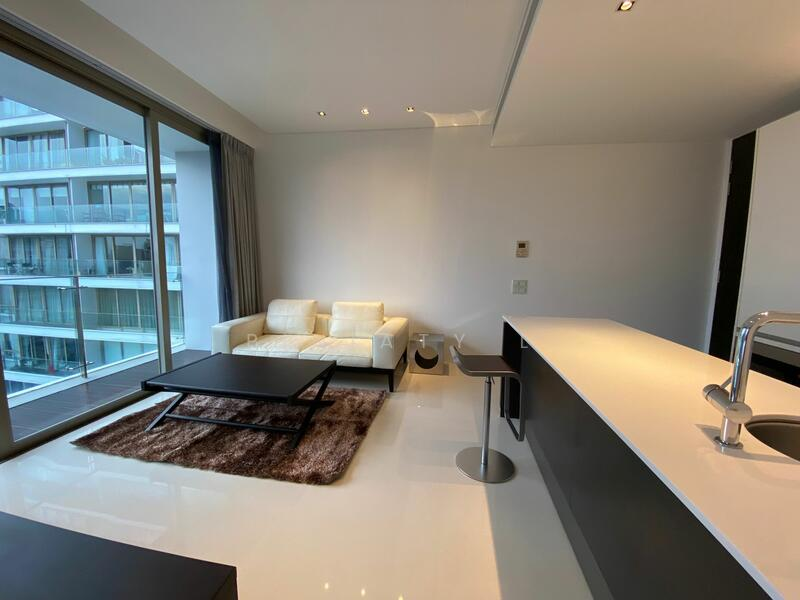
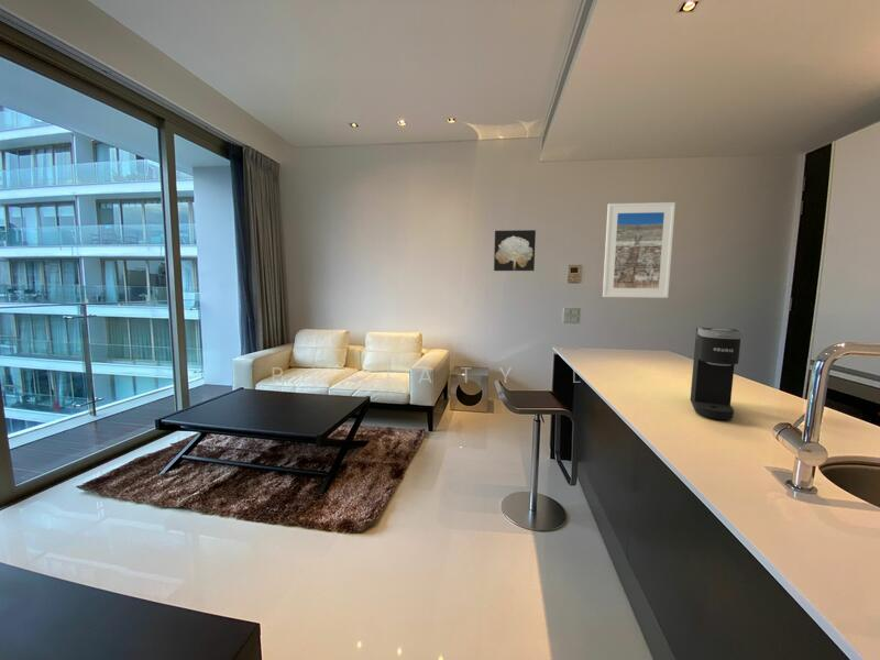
+ coffee maker [690,327,745,421]
+ wall art [493,229,537,272]
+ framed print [602,201,676,299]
